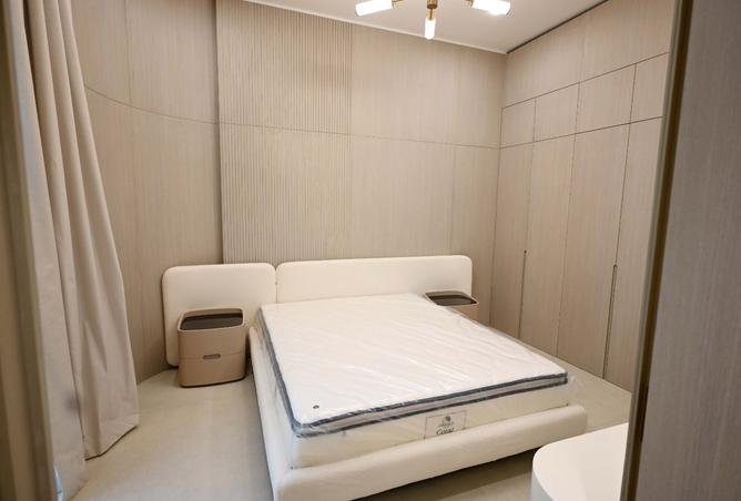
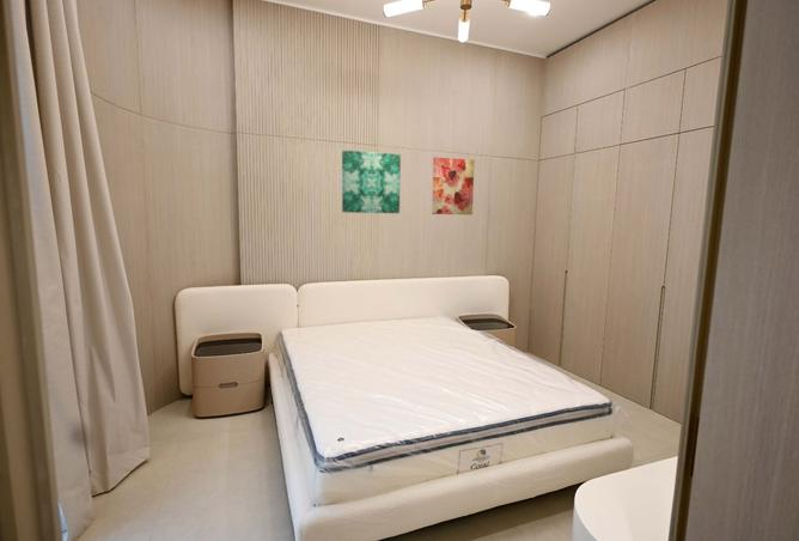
+ wall art [341,150,402,214]
+ wall art [431,156,476,215]
